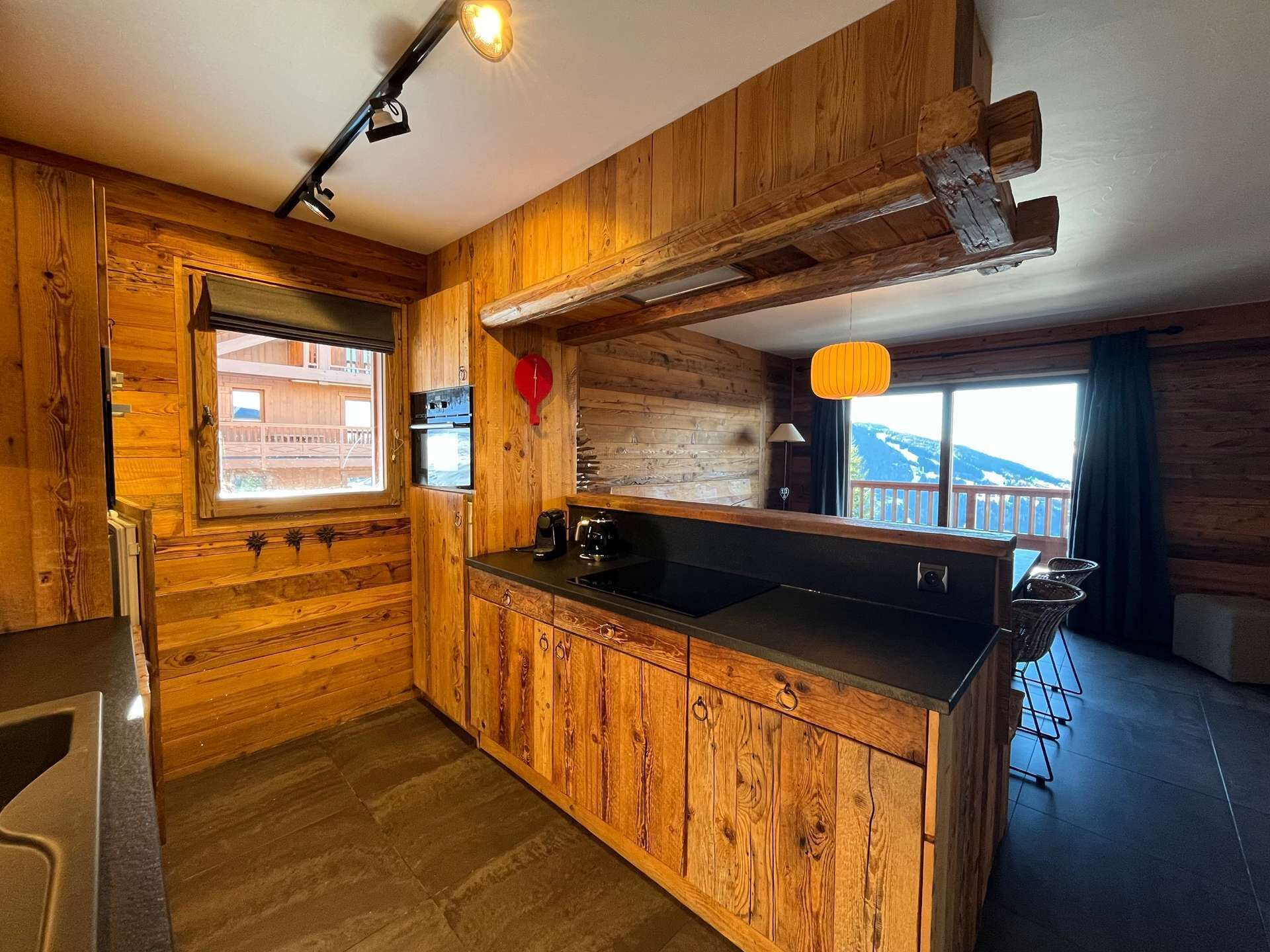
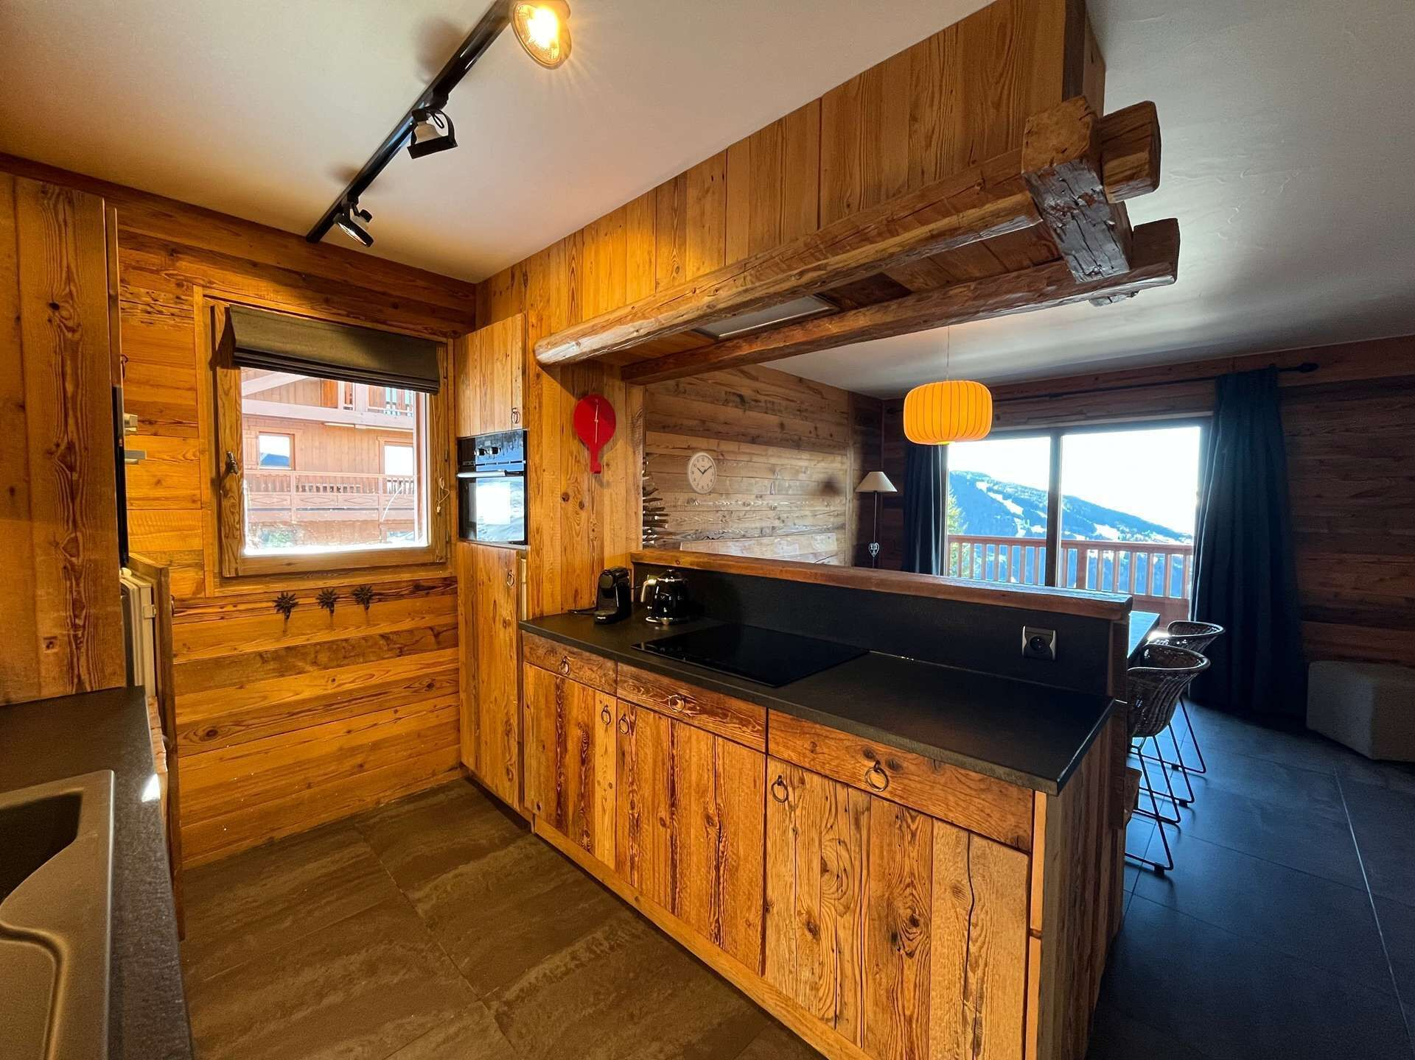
+ wall clock [686,451,718,495]
